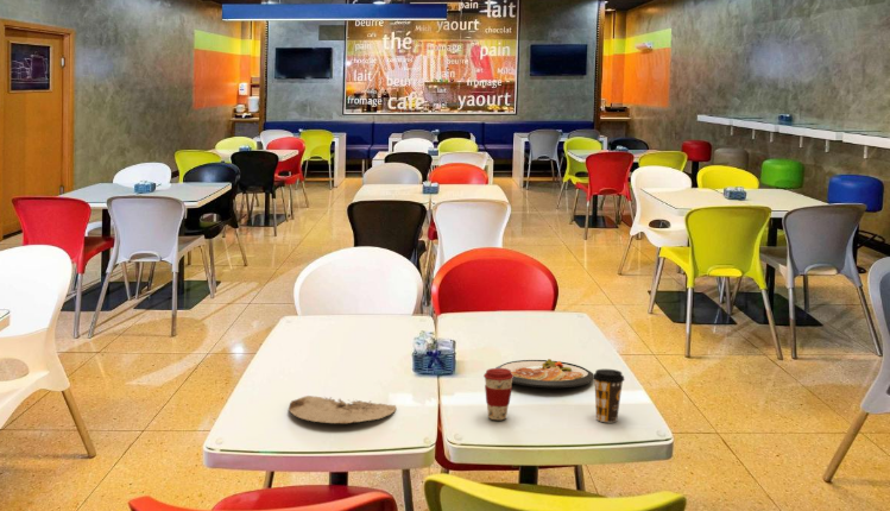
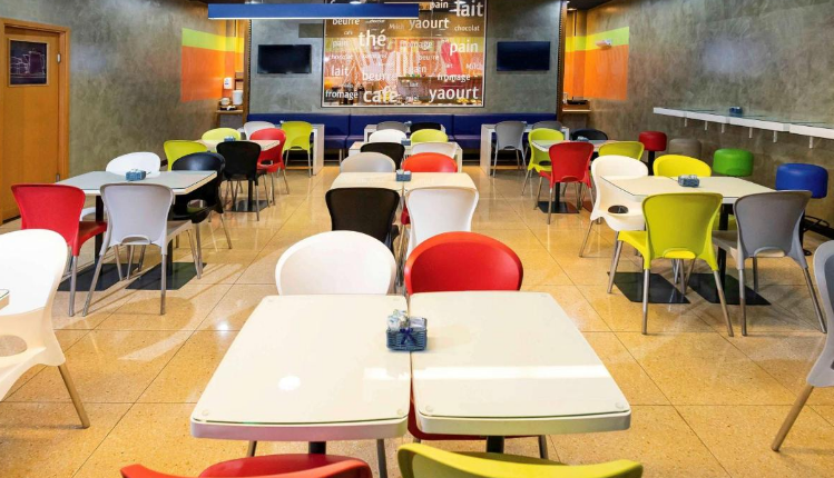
- dish [494,358,594,389]
- plate [288,395,397,424]
- coffee cup [482,367,513,421]
- coffee cup [593,368,626,423]
